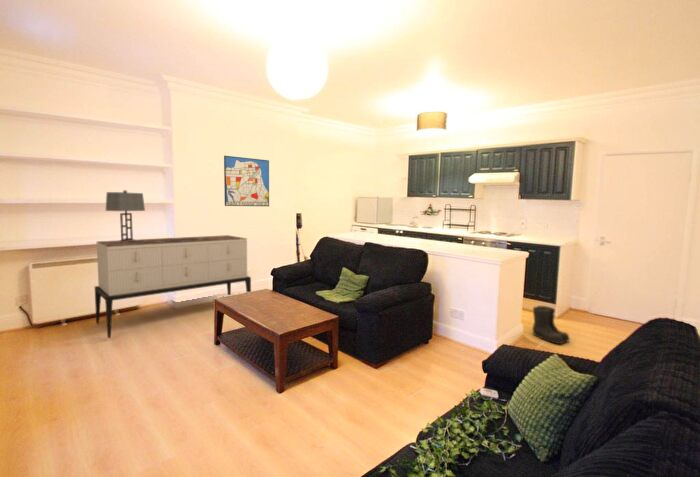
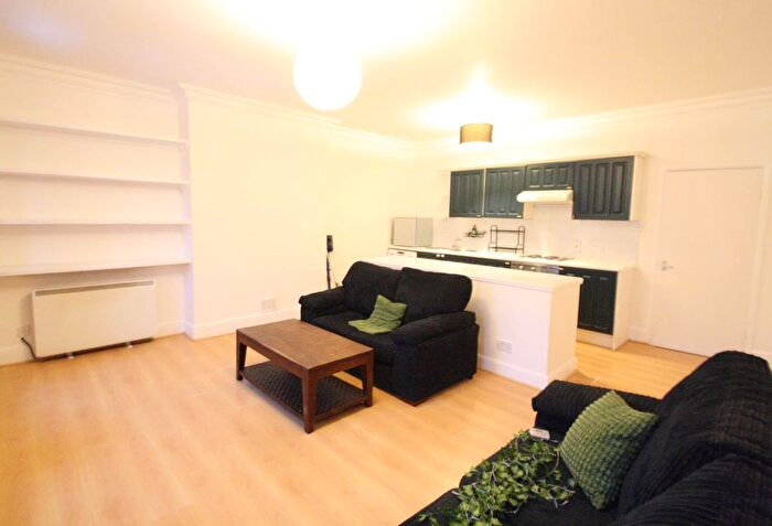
- wall art [223,155,270,207]
- sideboard [94,234,252,339]
- boots [531,305,571,345]
- table lamp [105,189,146,242]
